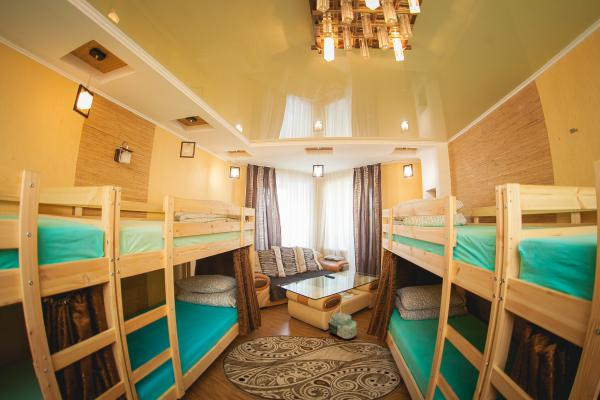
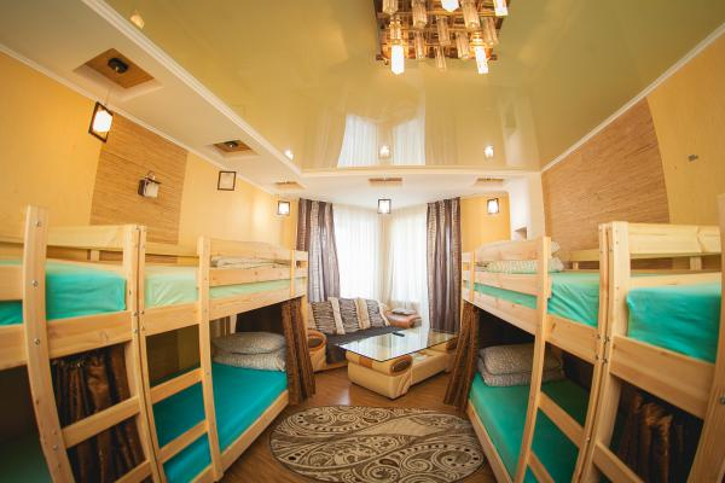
- backpack [327,311,358,340]
